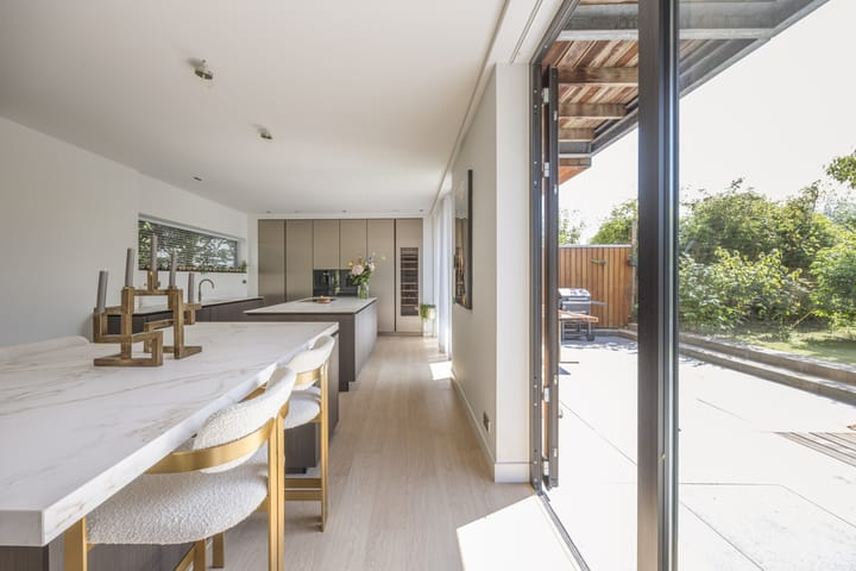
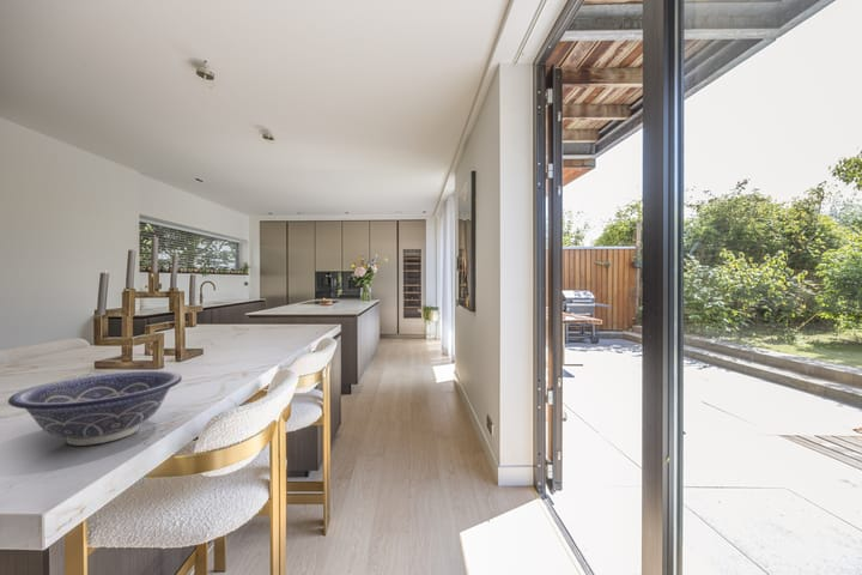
+ decorative bowl [7,370,183,447]
